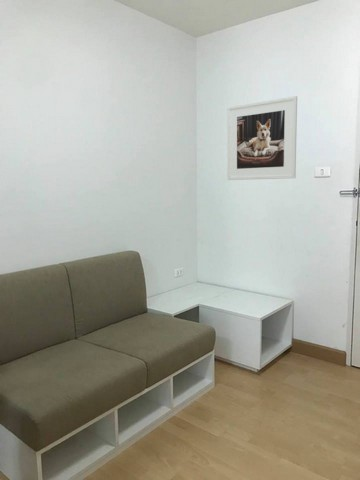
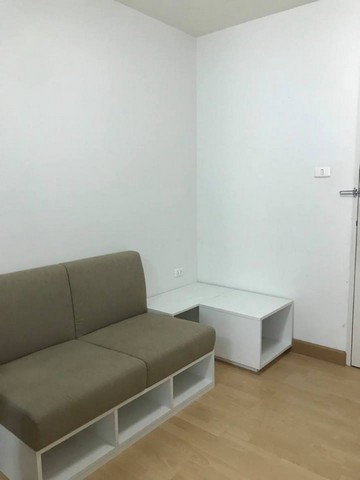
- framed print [226,95,298,181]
